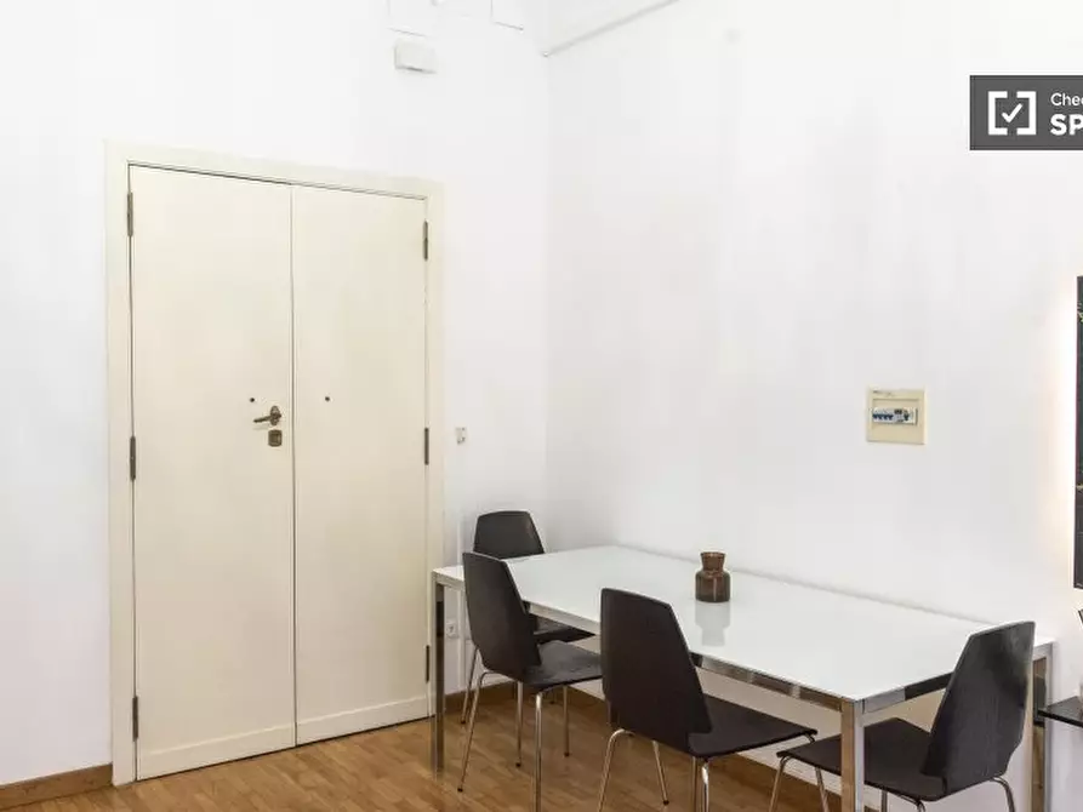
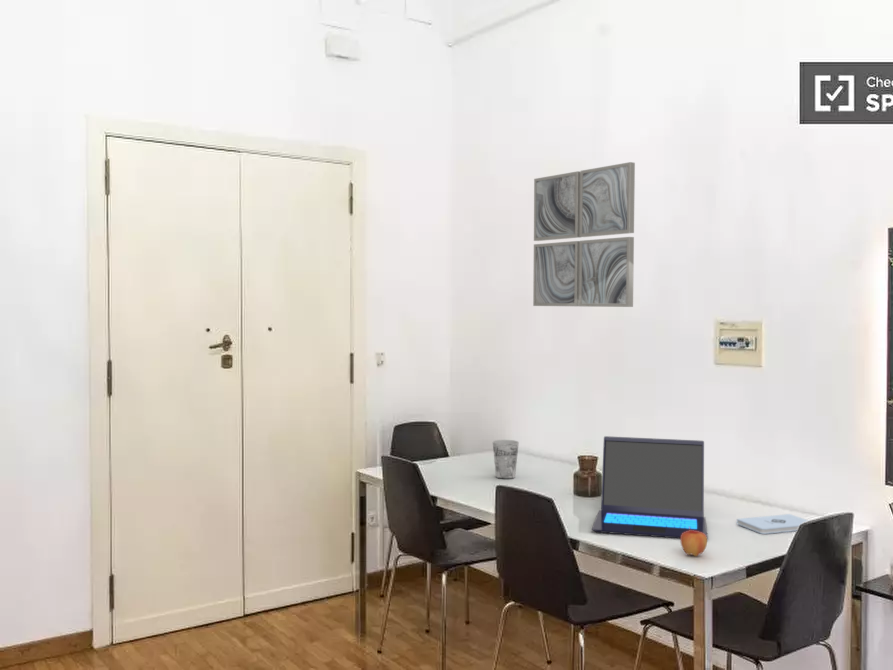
+ wall art [532,161,636,308]
+ cup [492,439,520,480]
+ notepad [736,513,809,535]
+ laptop [591,435,709,539]
+ apple [679,527,708,557]
